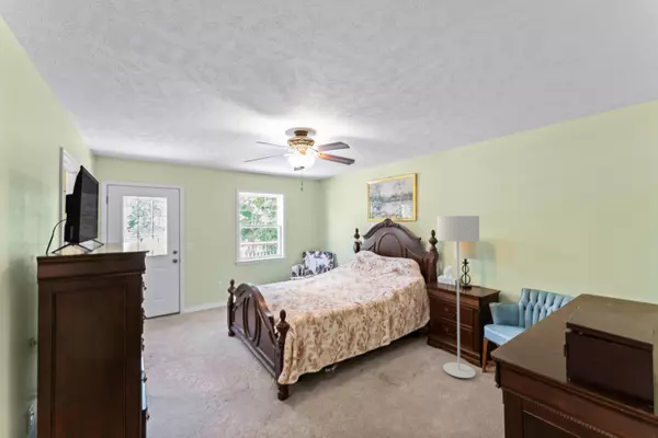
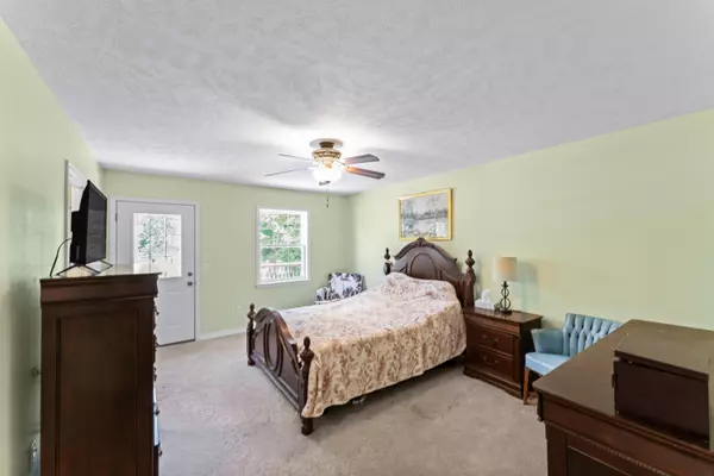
- floor lamp [435,215,480,379]
